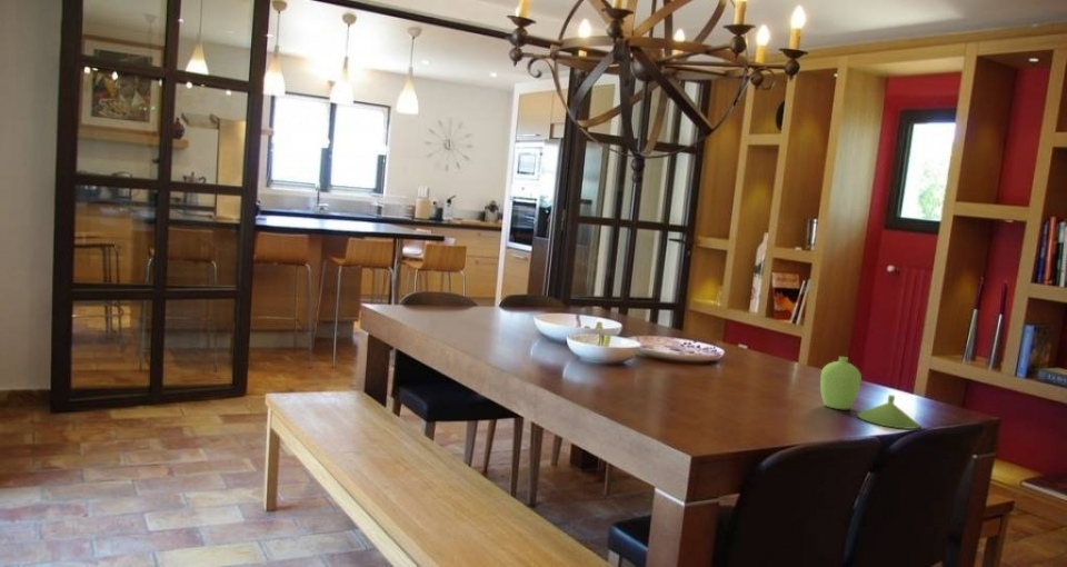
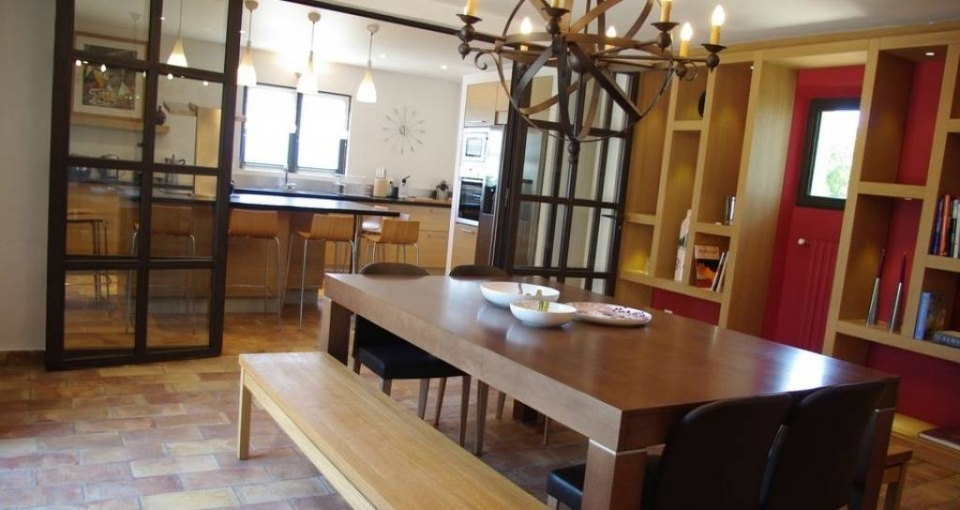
- vase [819,356,921,430]
